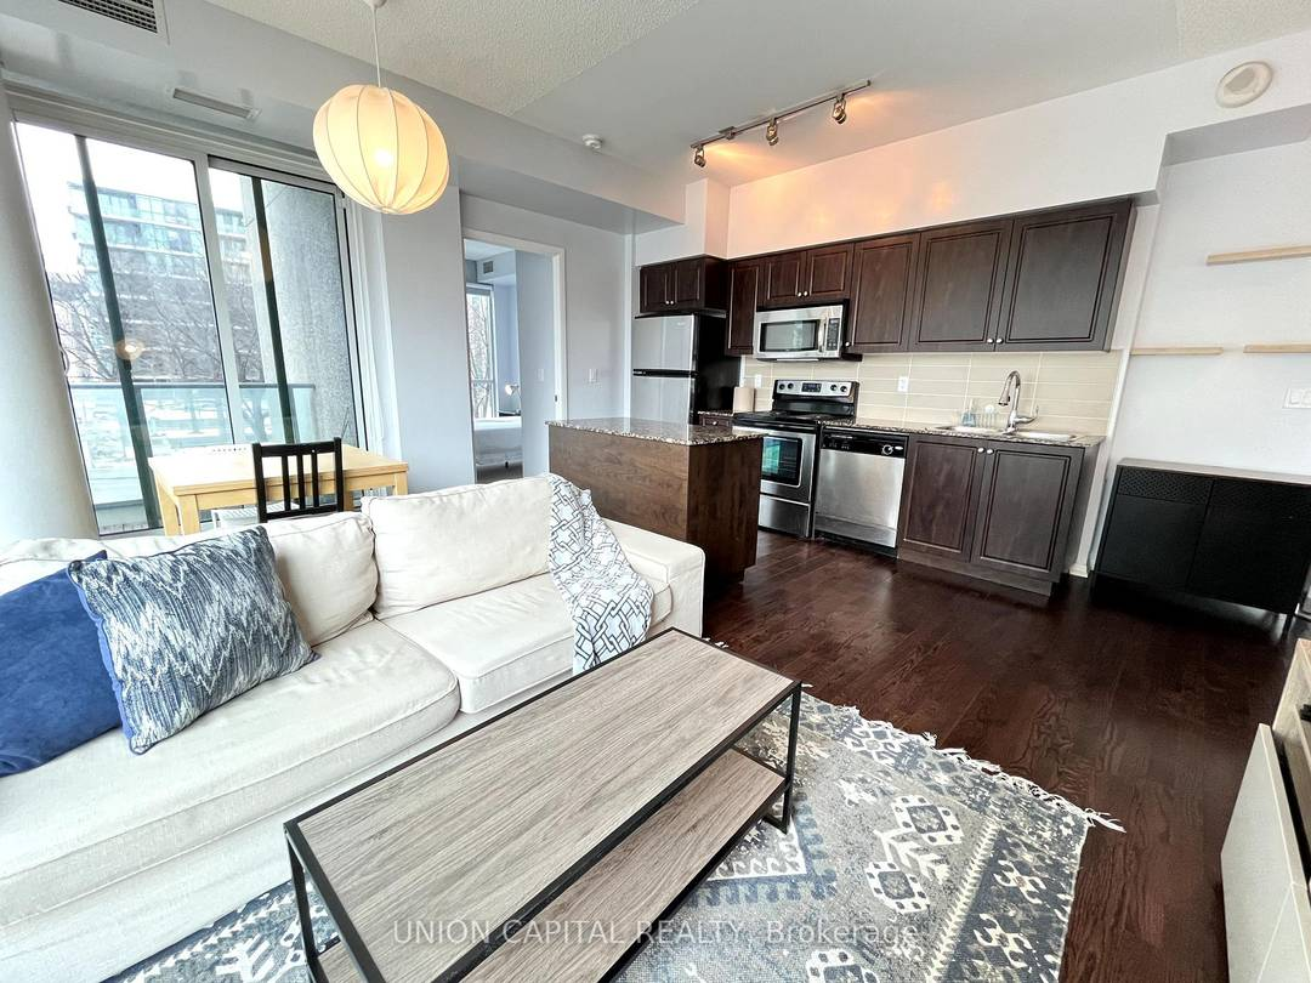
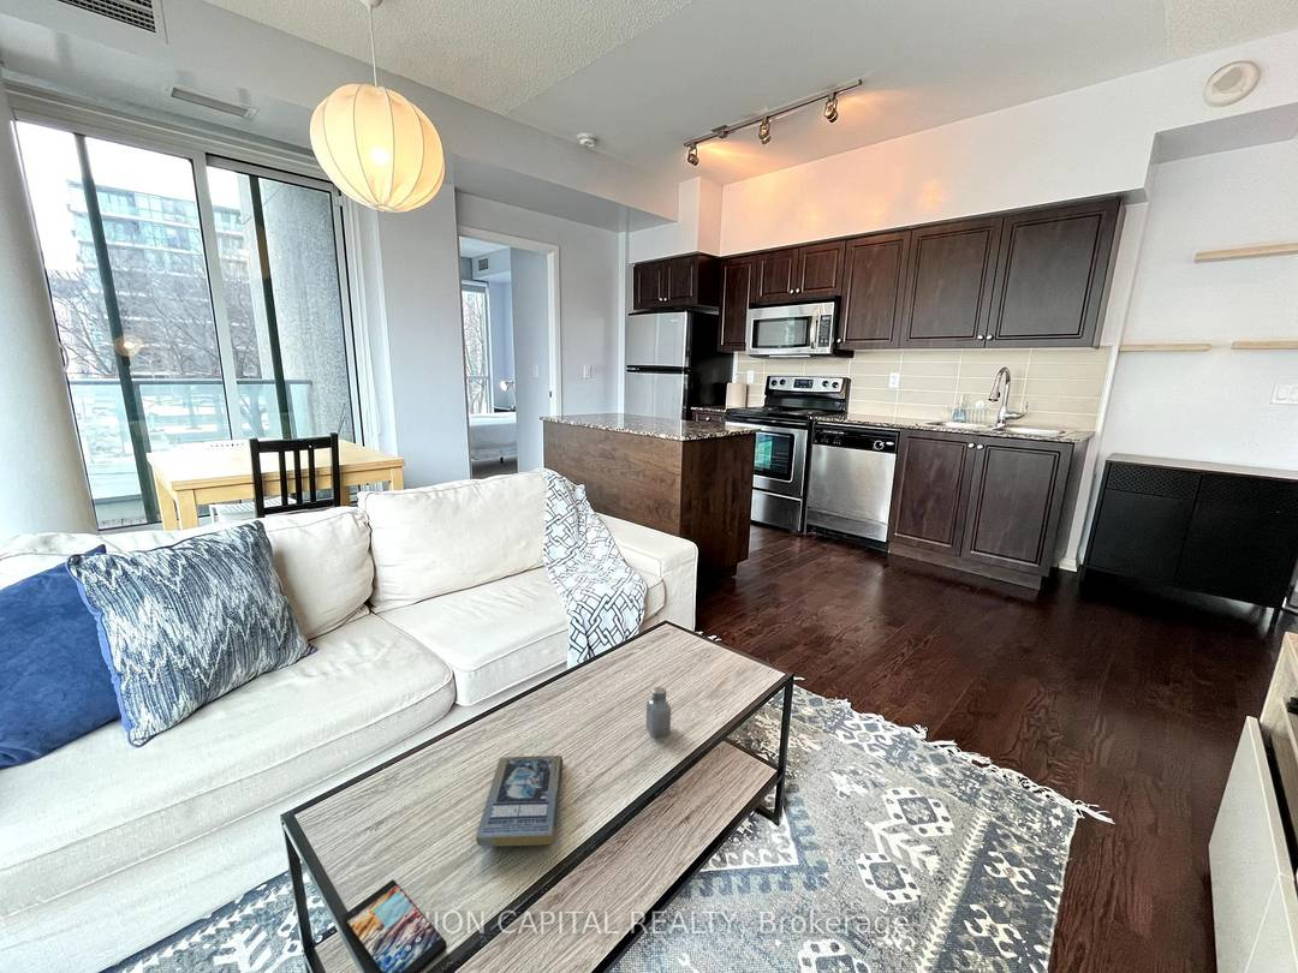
+ smartphone [341,878,448,973]
+ saltshaker [645,686,672,739]
+ book [475,754,564,847]
